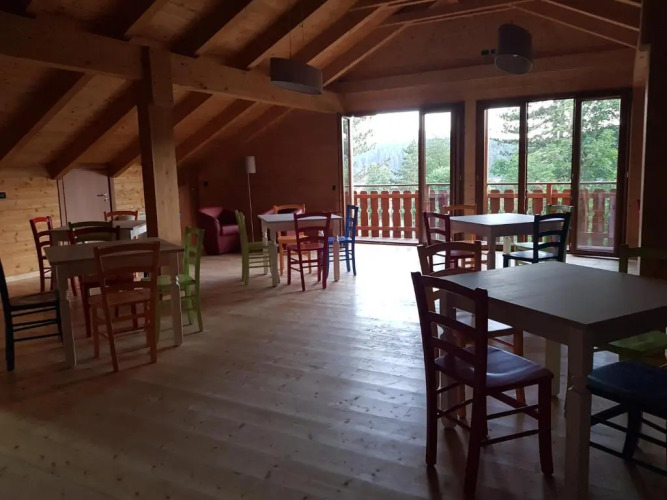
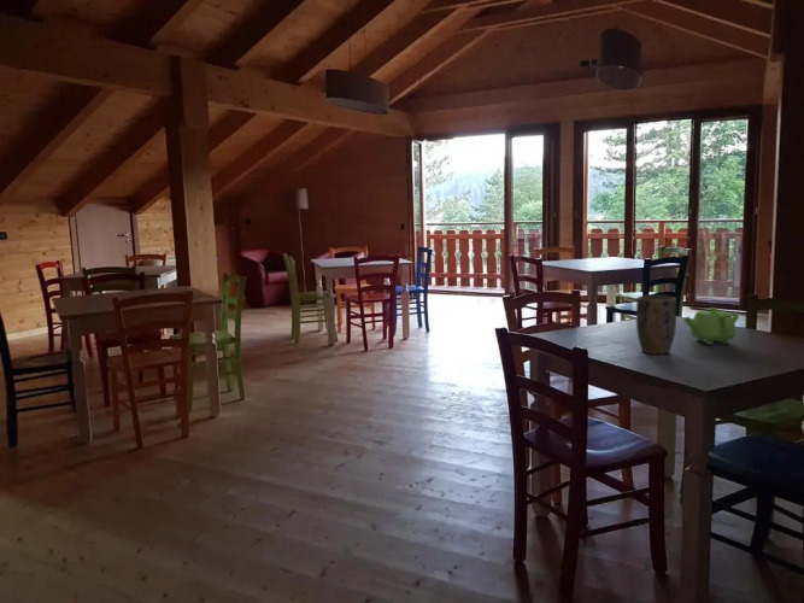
+ teapot [682,306,740,346]
+ plant pot [635,294,677,356]
